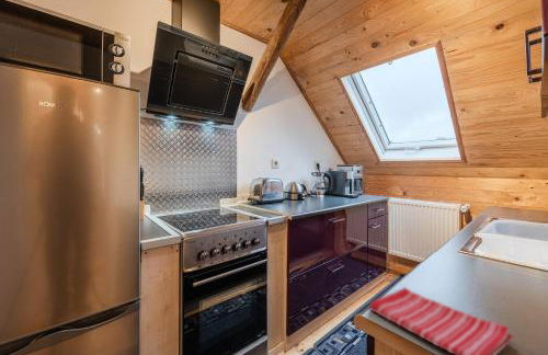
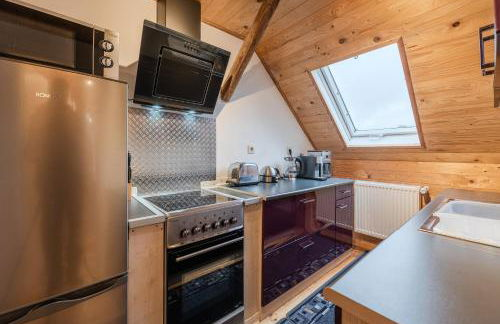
- dish towel [368,286,514,355]
